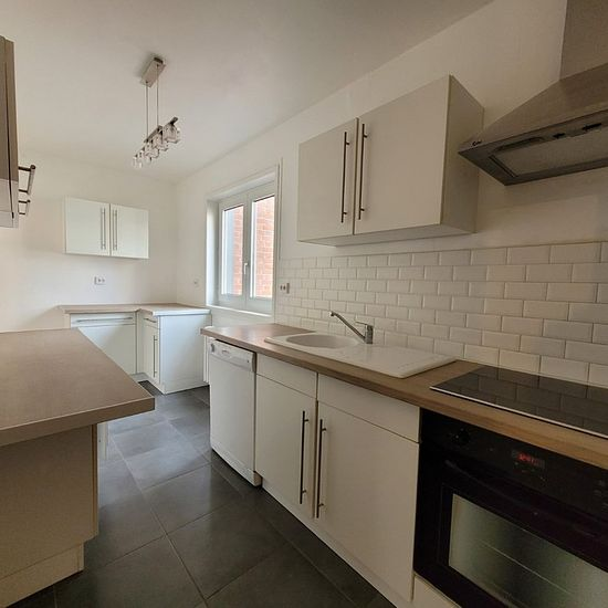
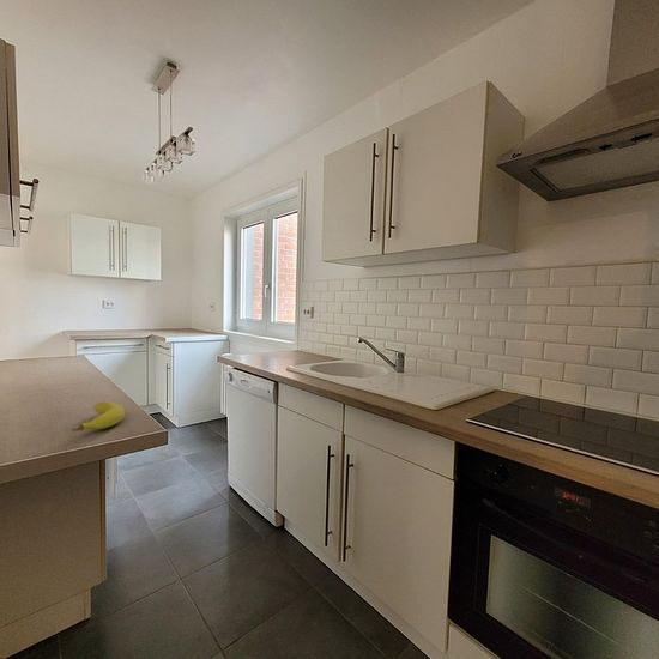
+ fruit [71,401,126,433]
